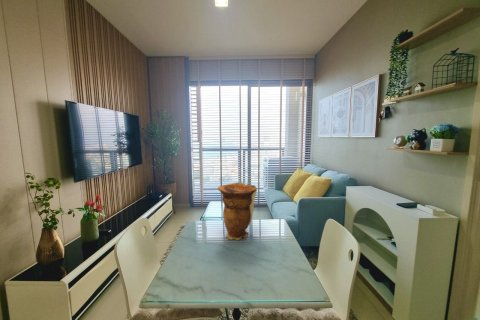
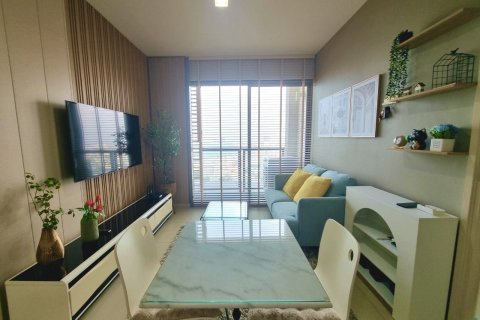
- decorative vase [217,181,258,241]
